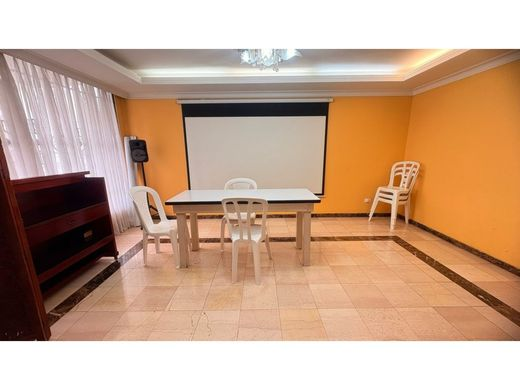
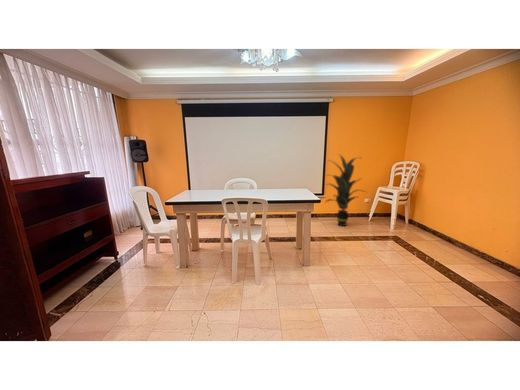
+ indoor plant [324,153,369,227]
